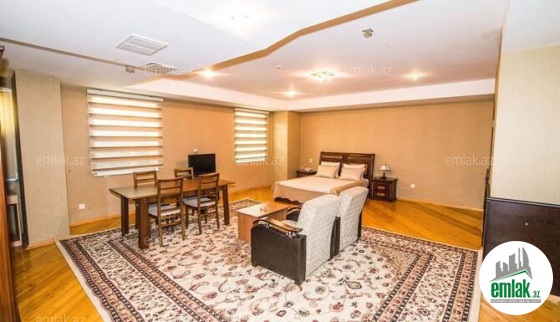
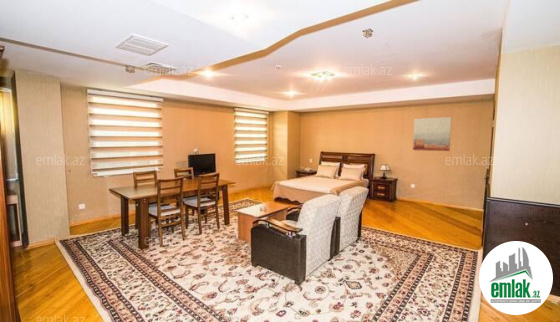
+ wall art [412,116,452,152]
